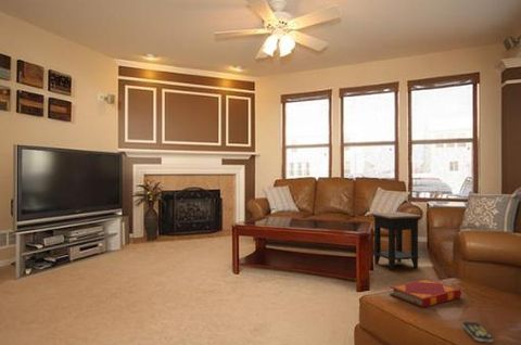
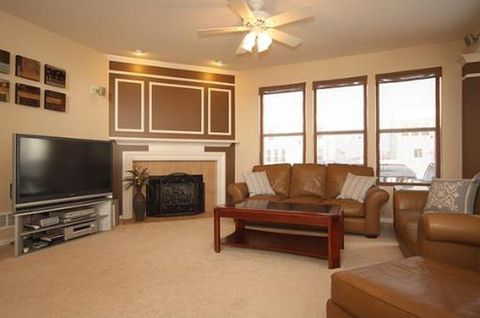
- side table [369,210,424,271]
- remote control [461,320,494,343]
- hardback book [389,278,462,309]
